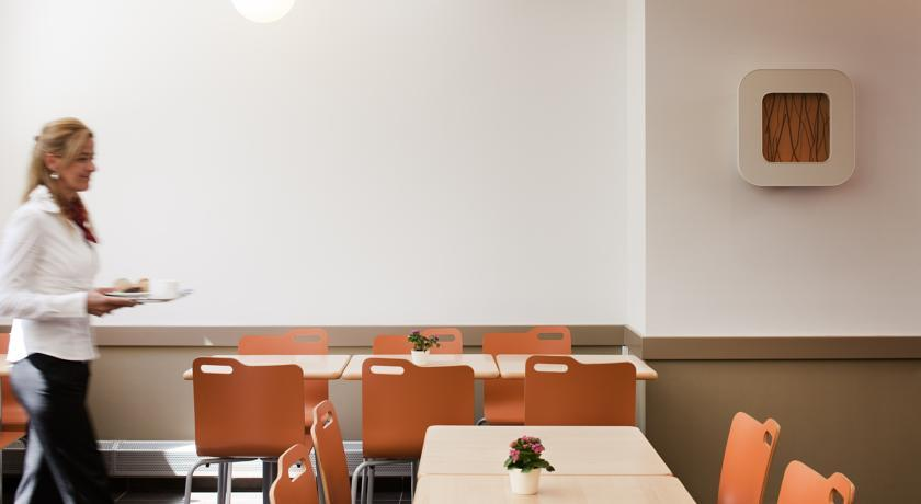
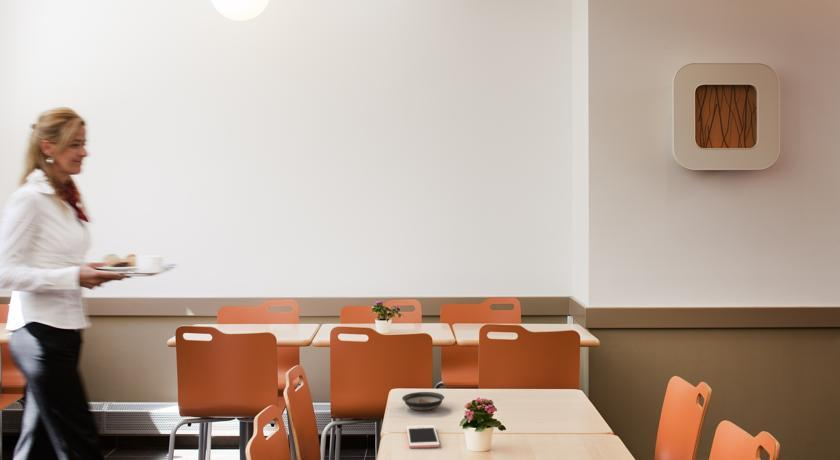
+ saucer [401,391,445,411]
+ cell phone [406,424,441,449]
